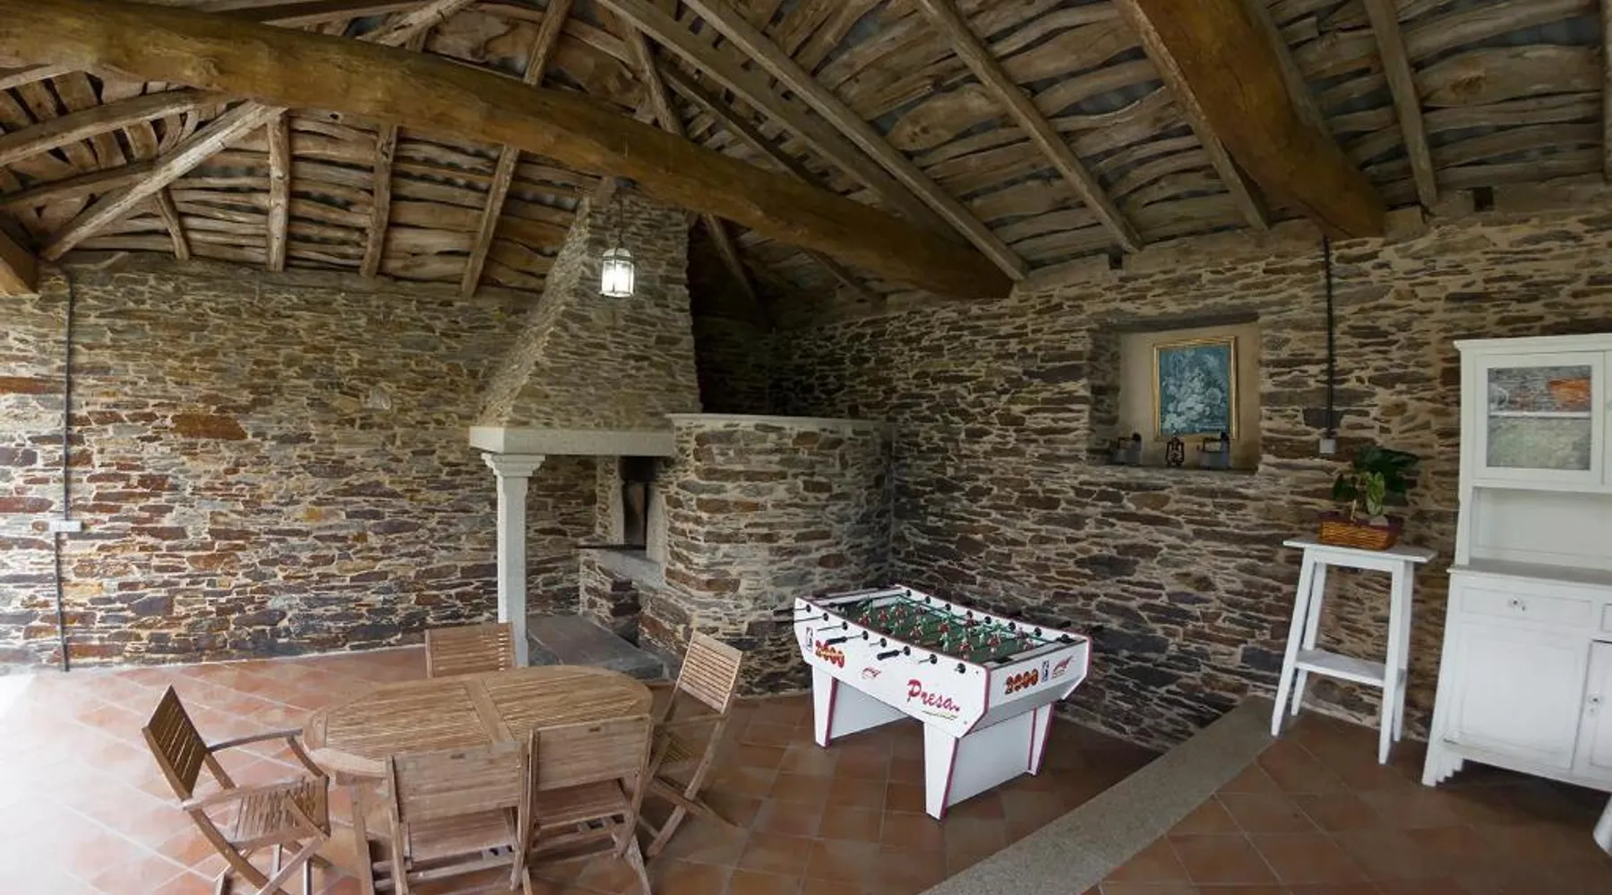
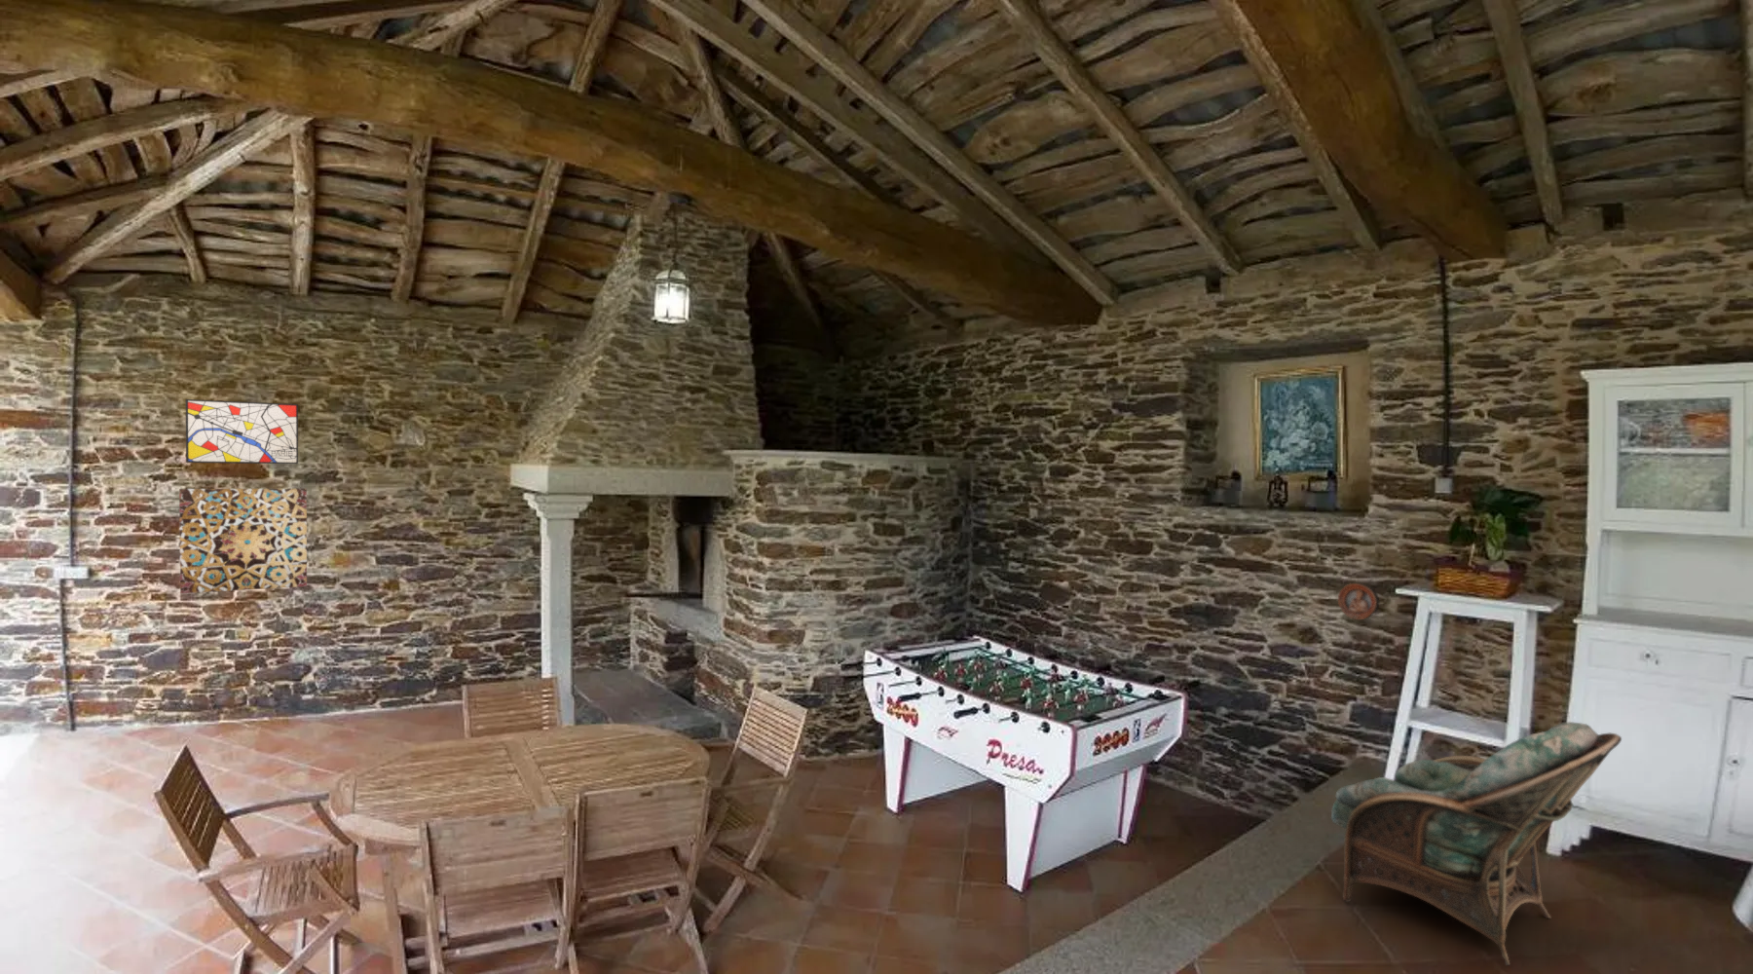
+ armchair [1330,721,1622,967]
+ wall art [179,488,308,594]
+ relief medallion [1337,583,1380,620]
+ wall art [185,398,299,464]
